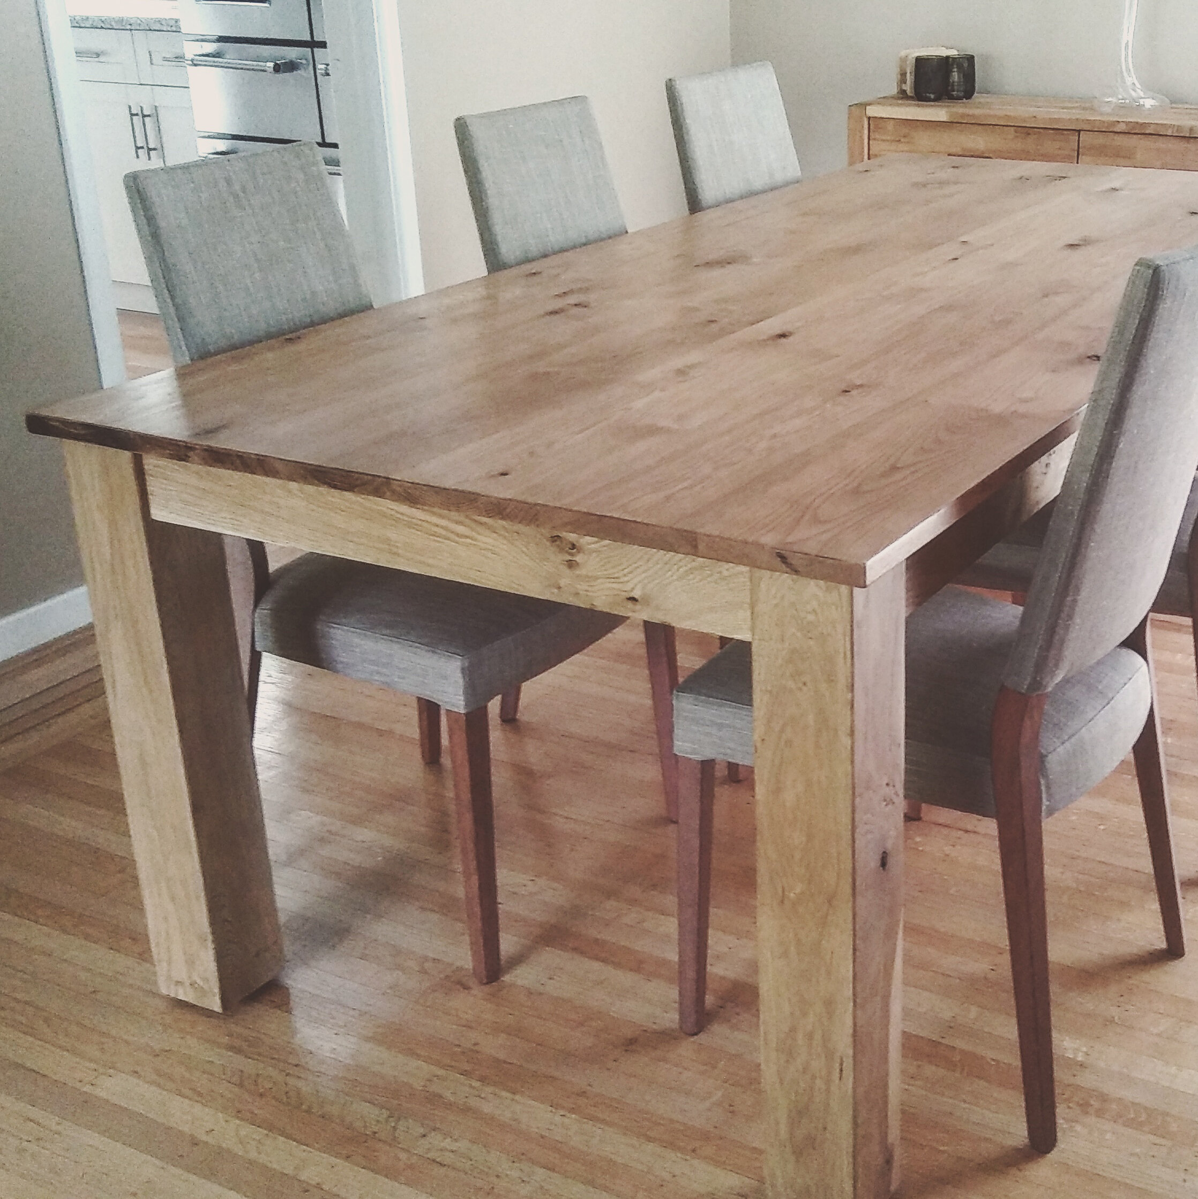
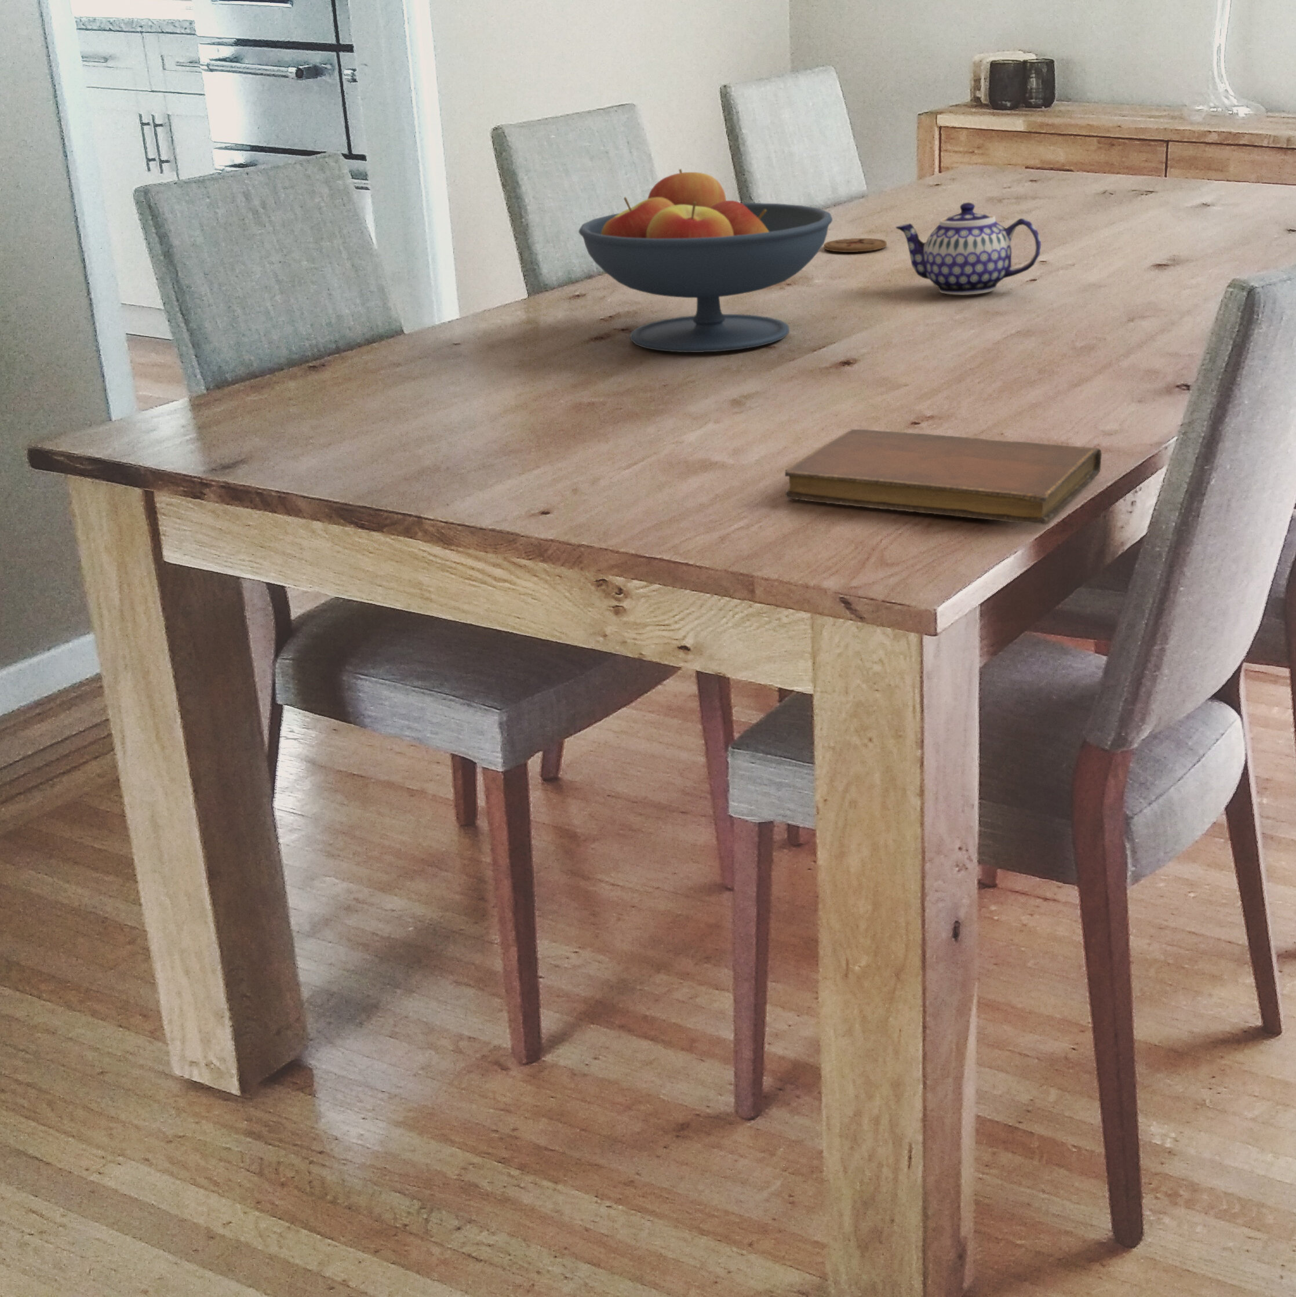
+ fruit bowl [578,169,833,352]
+ notebook [784,428,1103,524]
+ coaster [822,237,888,253]
+ teapot [895,202,1042,295]
